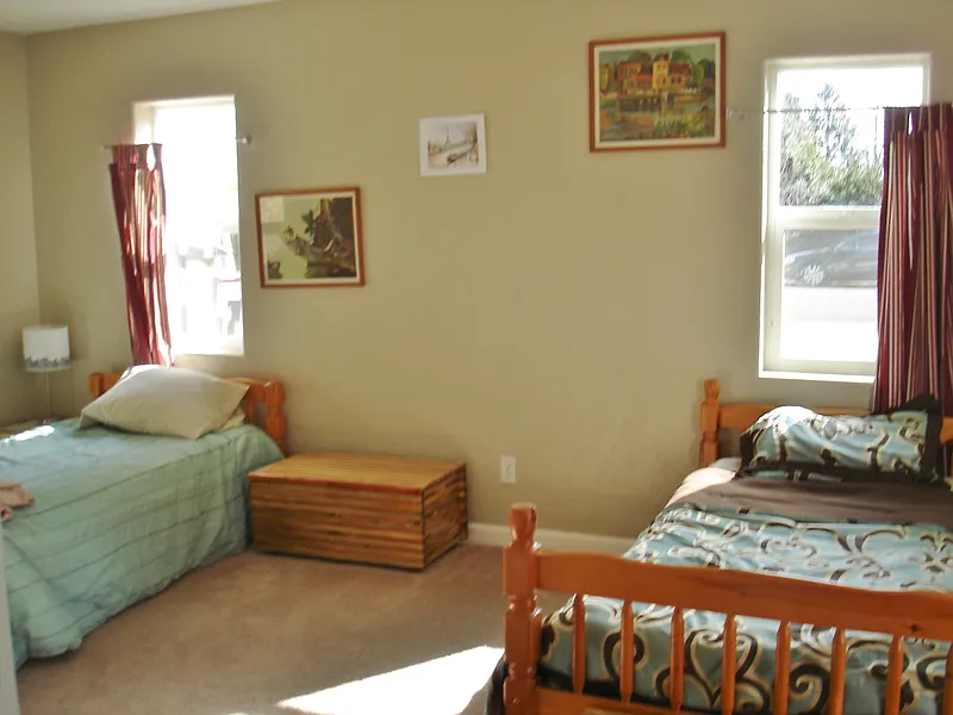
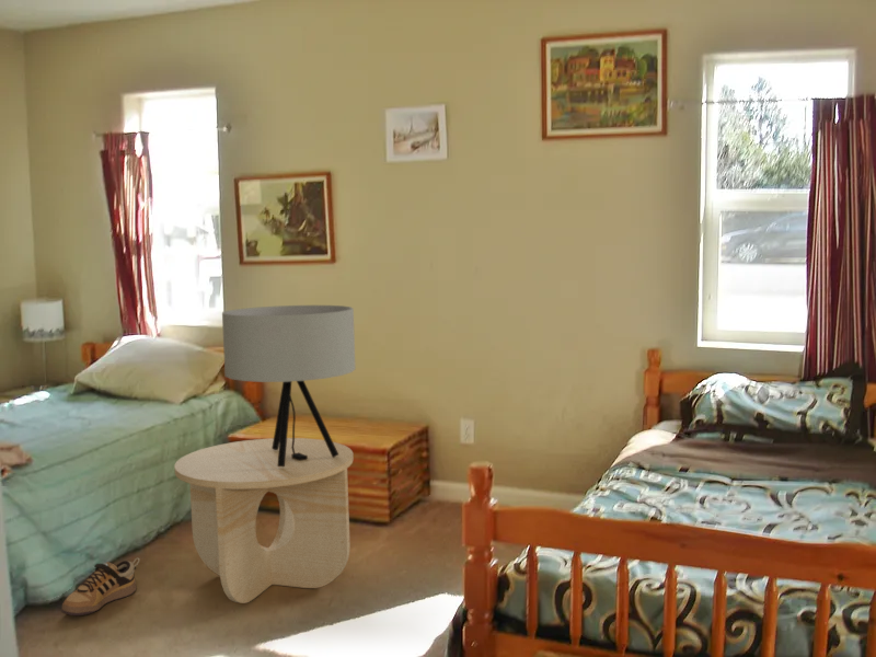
+ shoe [60,556,140,616]
+ table lamp [221,304,356,466]
+ side table [173,437,355,604]
